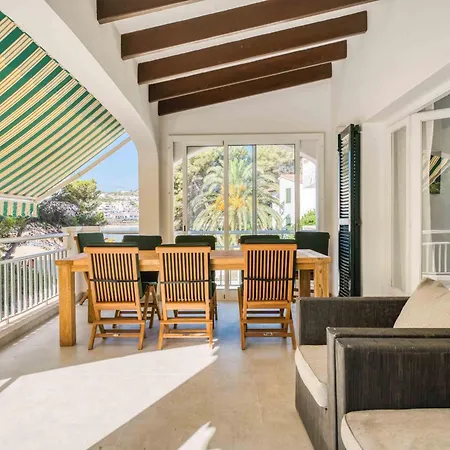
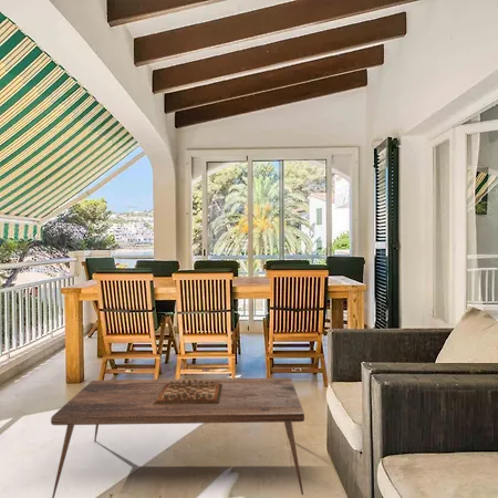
+ coffee table [50,377,305,498]
